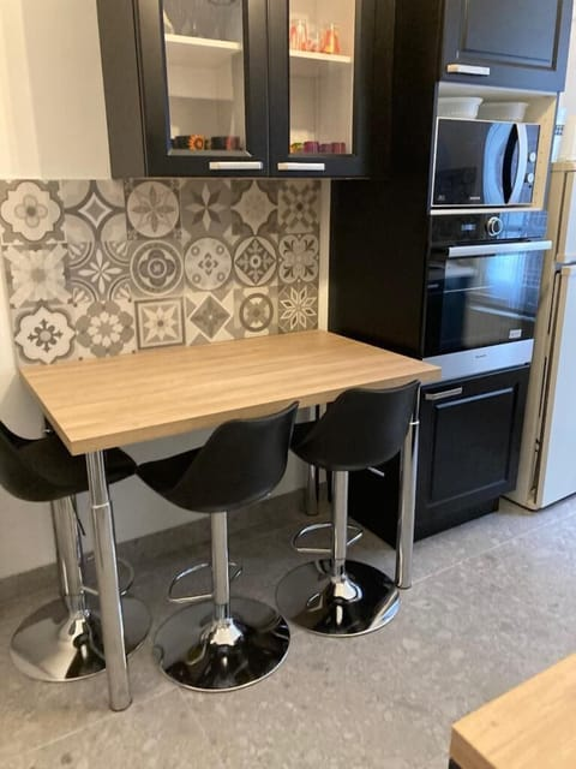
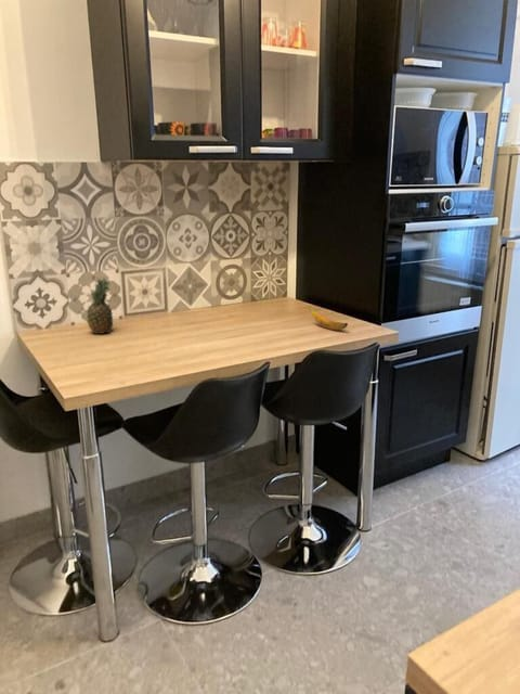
+ banana [309,307,349,331]
+ fruit [86,275,114,335]
